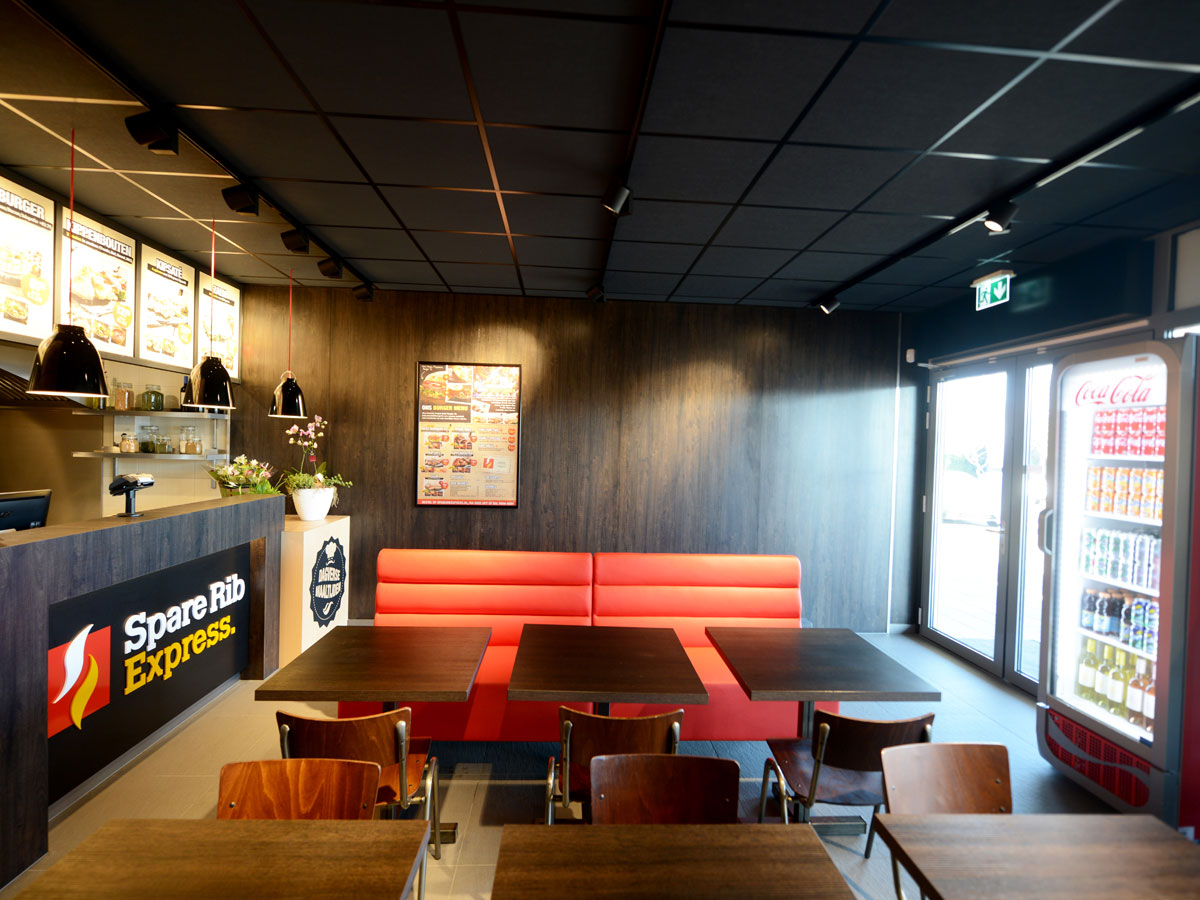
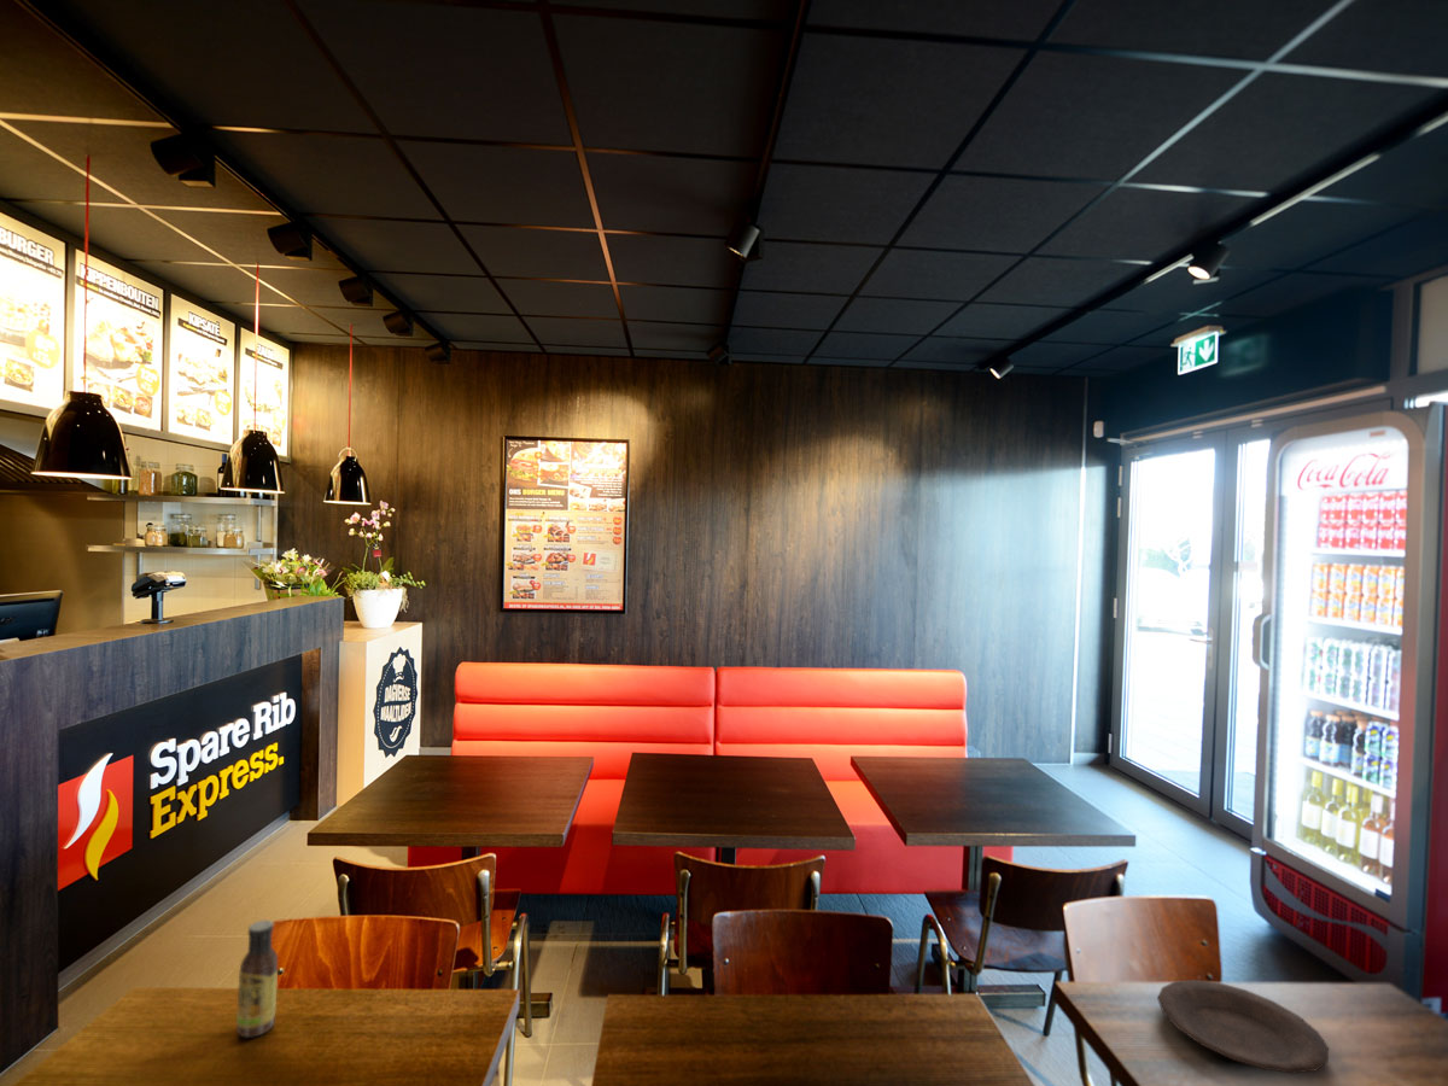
+ plate [1156,979,1330,1075]
+ sauce bottle [235,919,279,1038]
